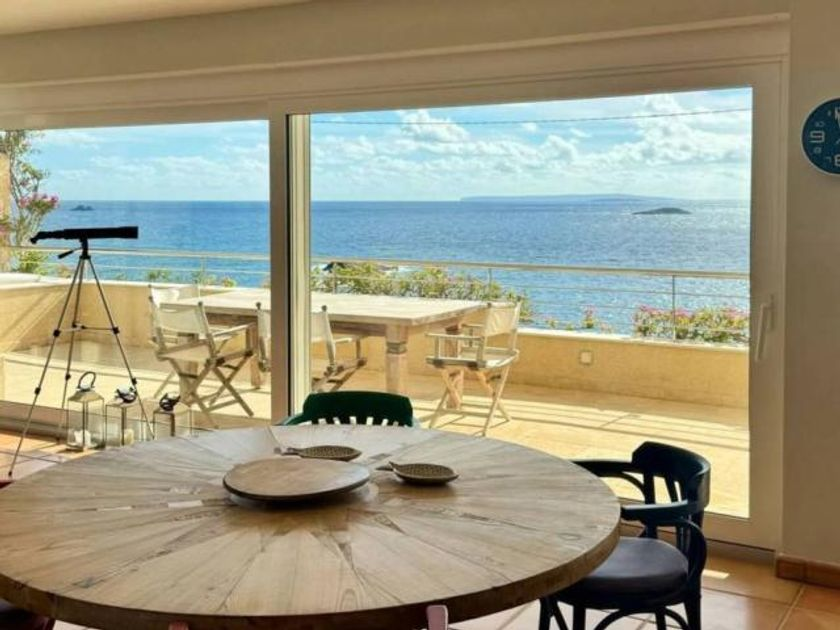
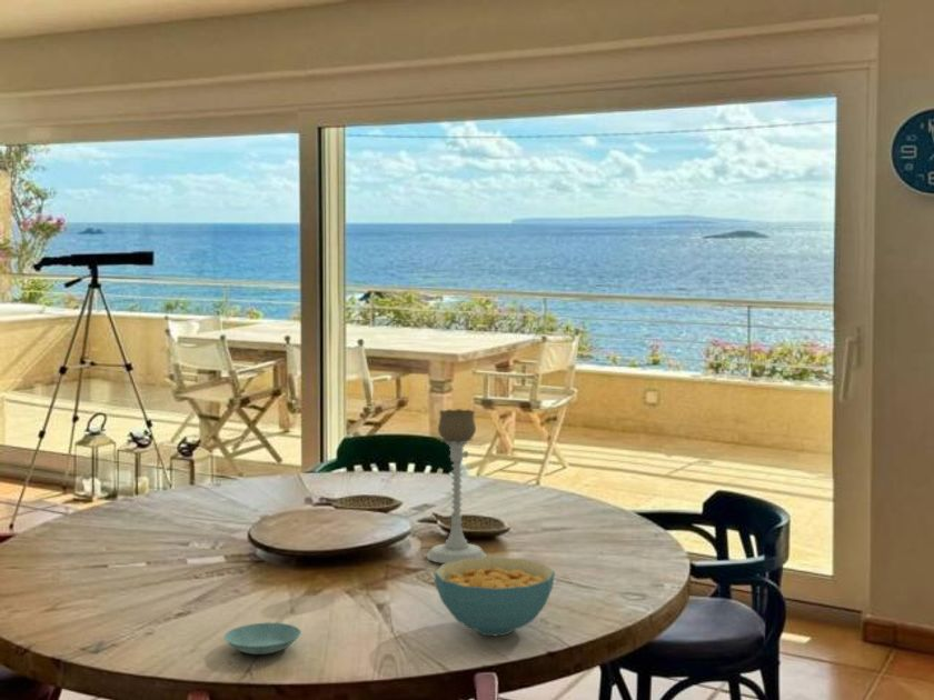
+ saucer [223,621,302,656]
+ cereal bowl [433,556,556,637]
+ candle holder [425,408,488,564]
